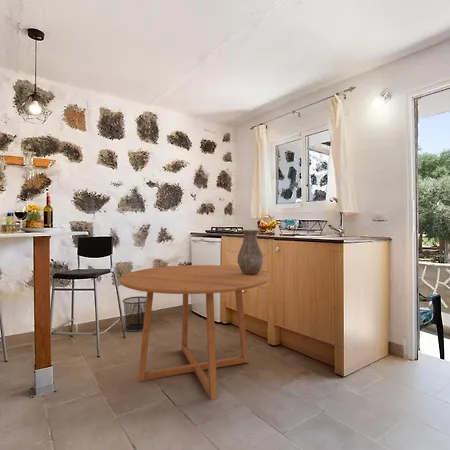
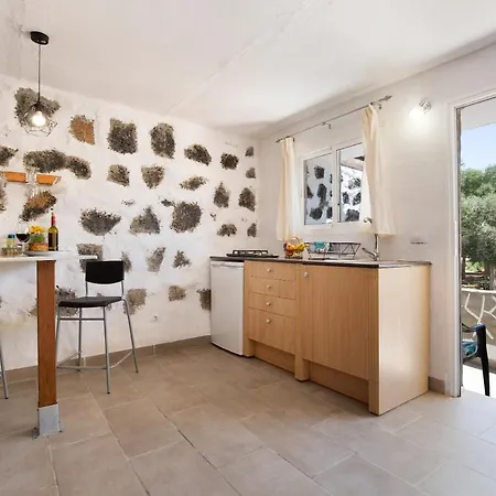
- dining table [118,264,271,401]
- waste bin [122,295,147,333]
- pitcher [237,229,264,275]
